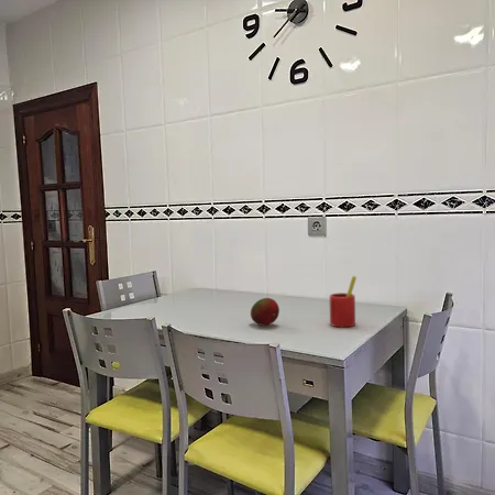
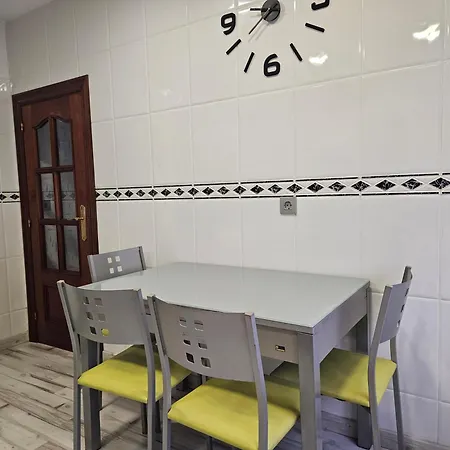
- fruit [250,297,280,327]
- straw [329,275,358,328]
